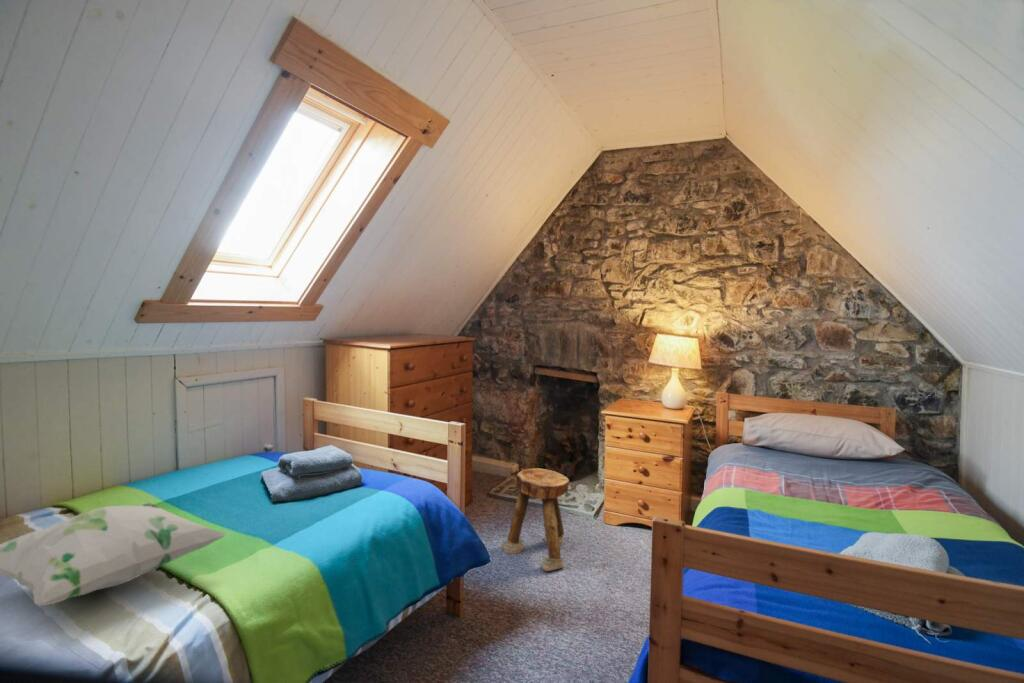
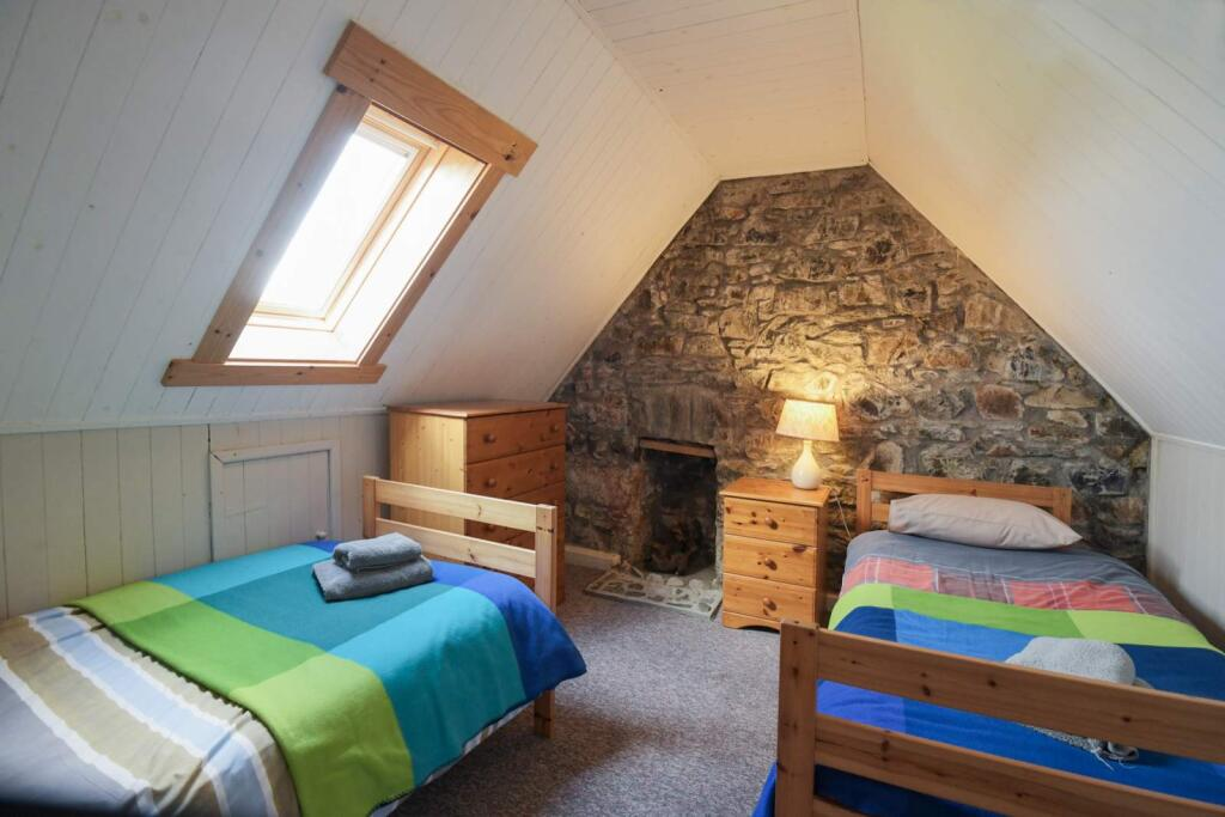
- stool [502,467,570,572]
- decorative pillow [0,502,230,607]
